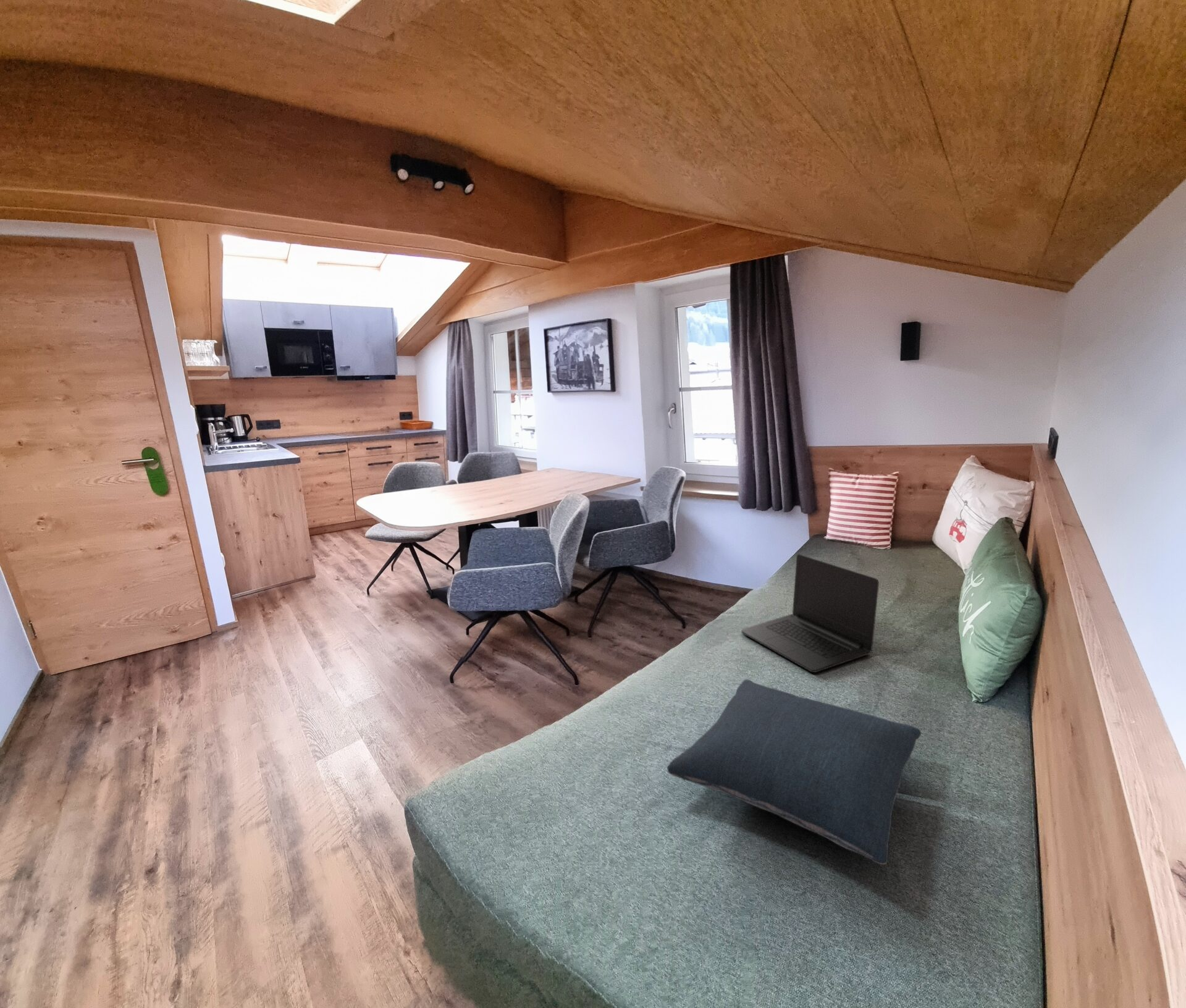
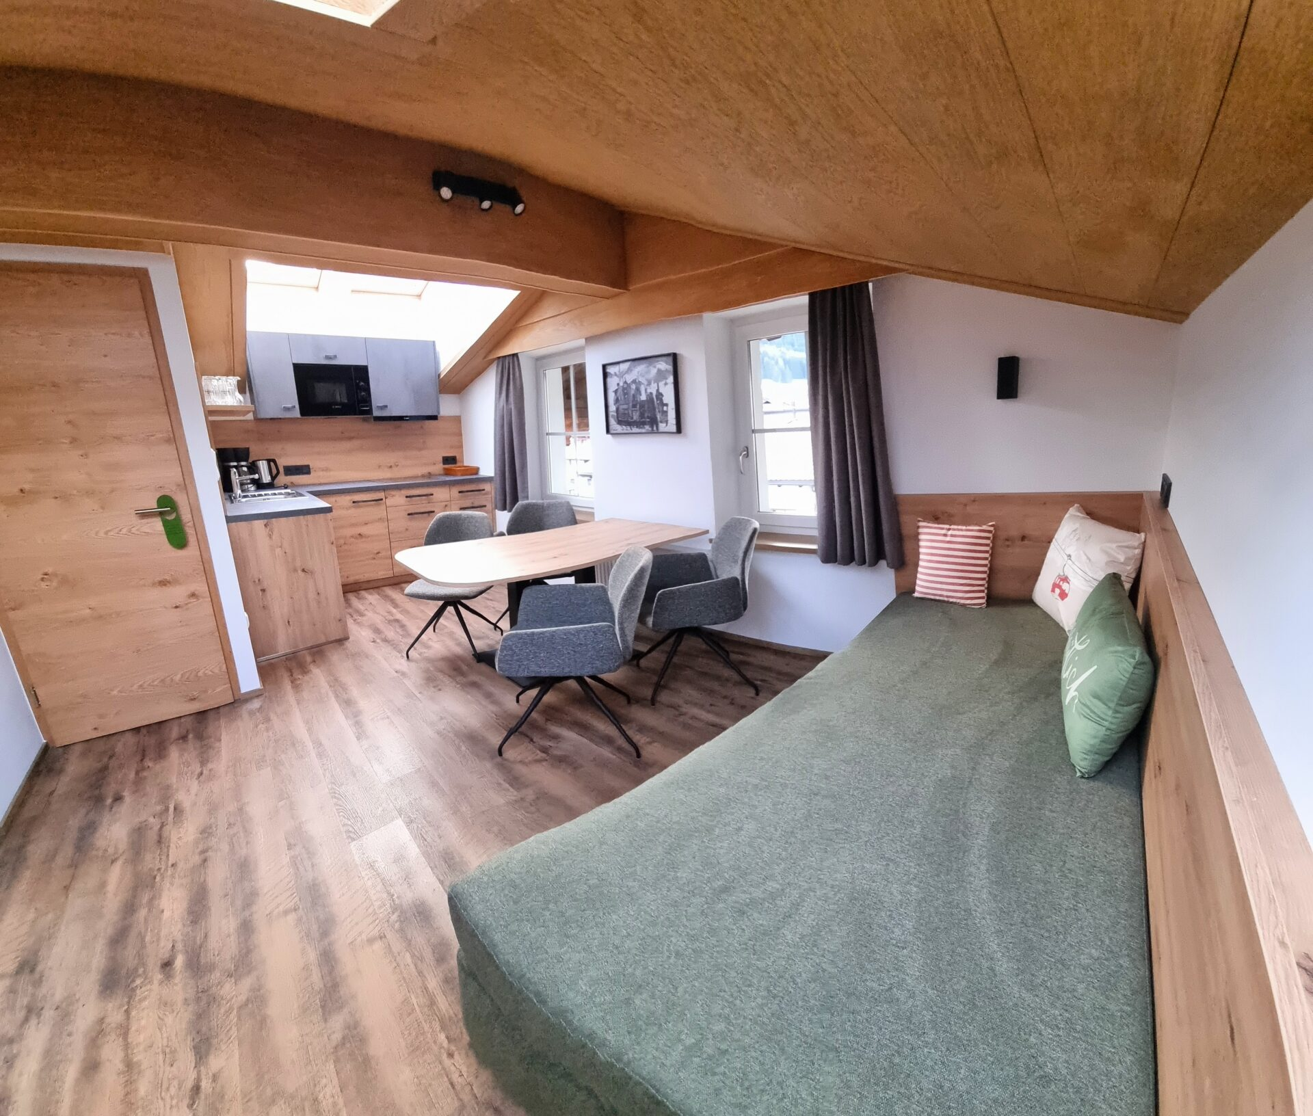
- laptop [741,554,880,673]
- pillow [667,679,922,865]
